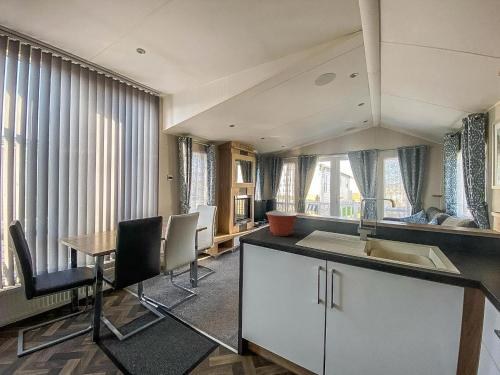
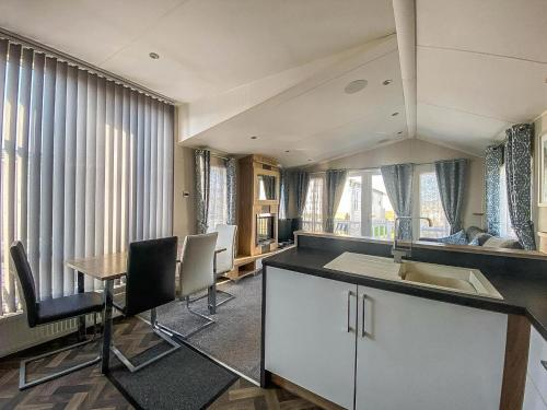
- mixing bowl [265,211,299,237]
